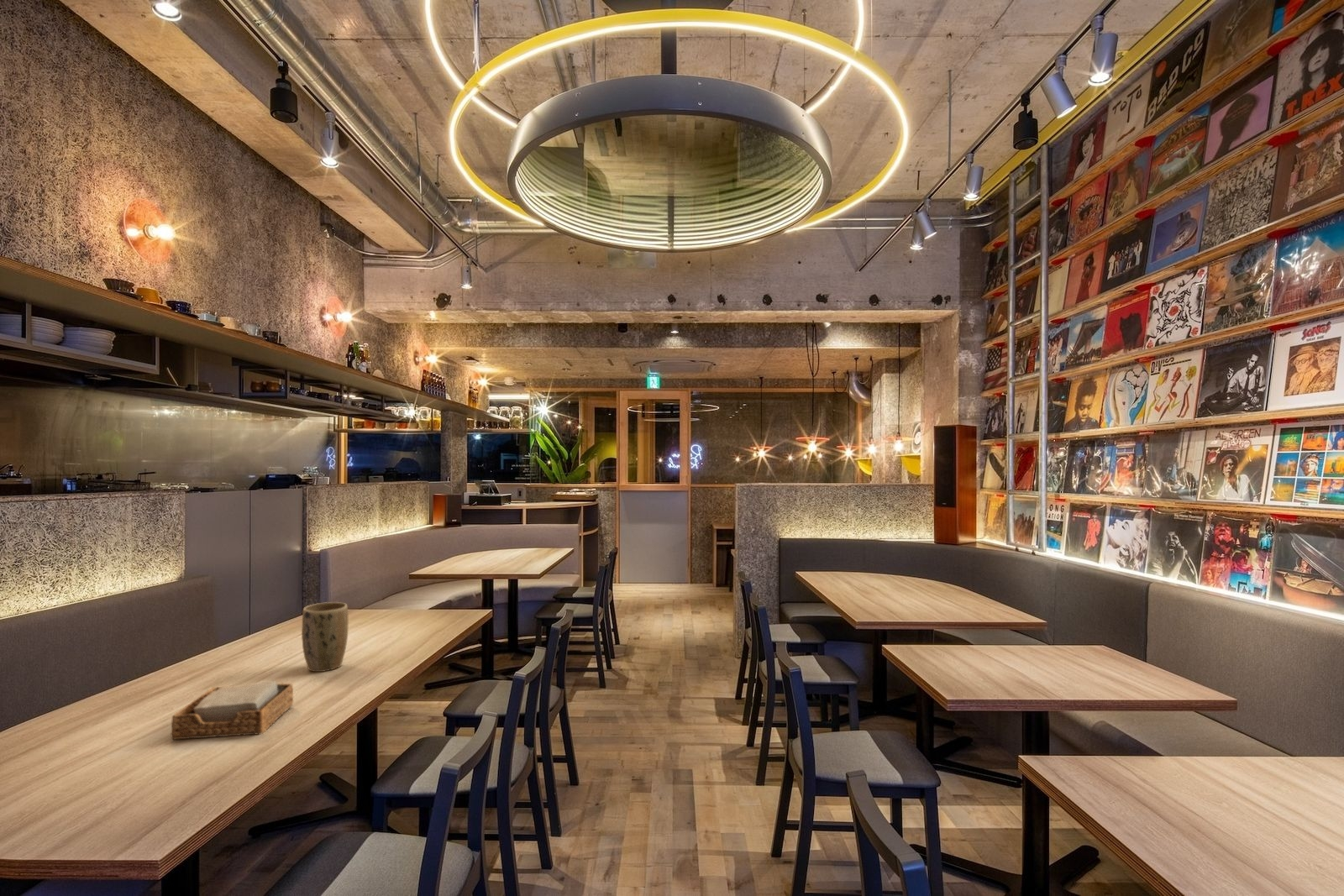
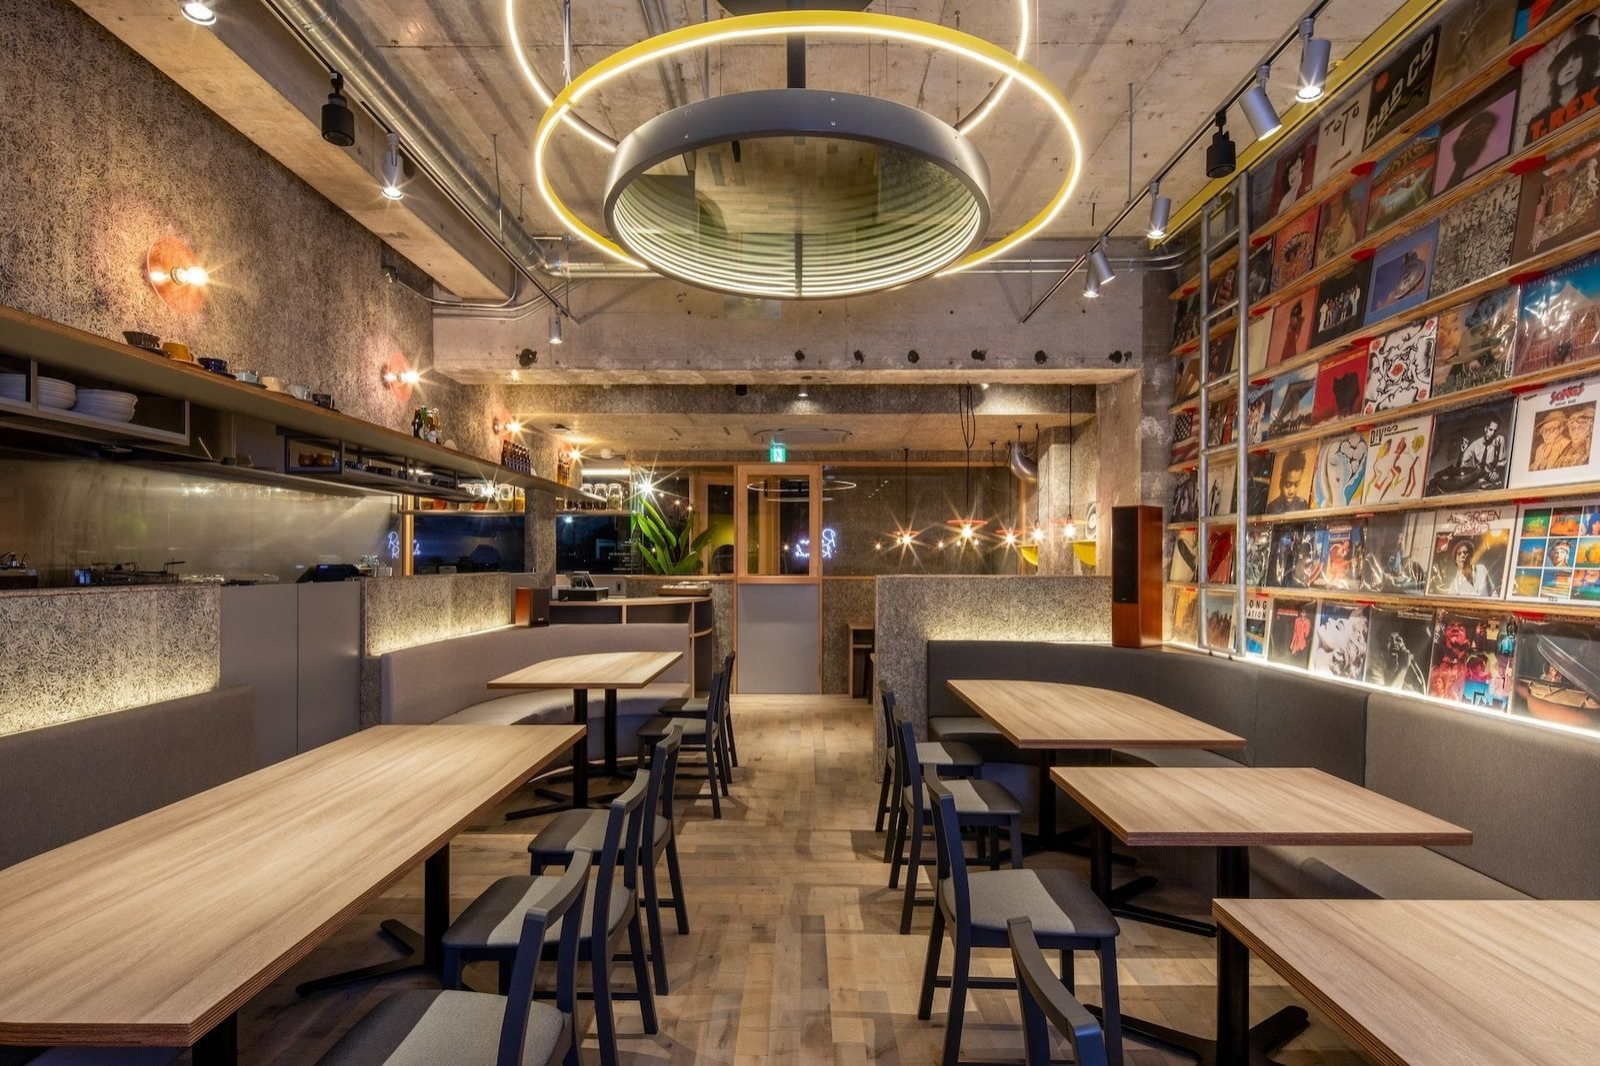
- napkin holder [170,680,294,740]
- plant pot [301,601,349,673]
